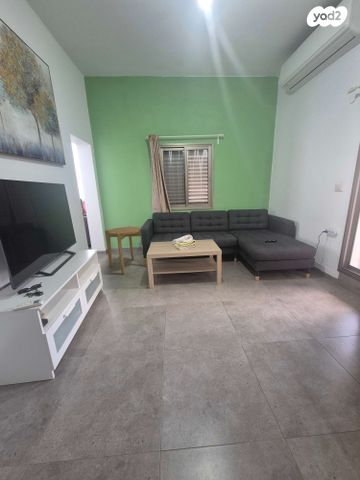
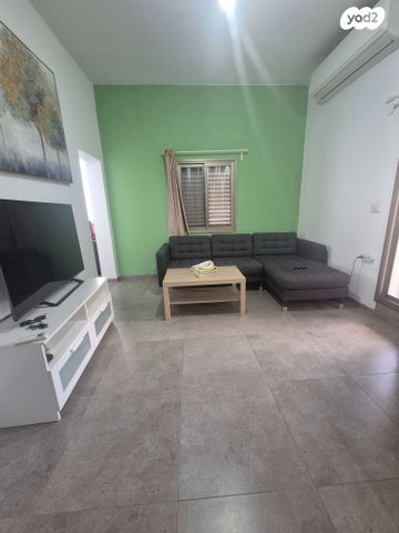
- side table [104,225,148,275]
